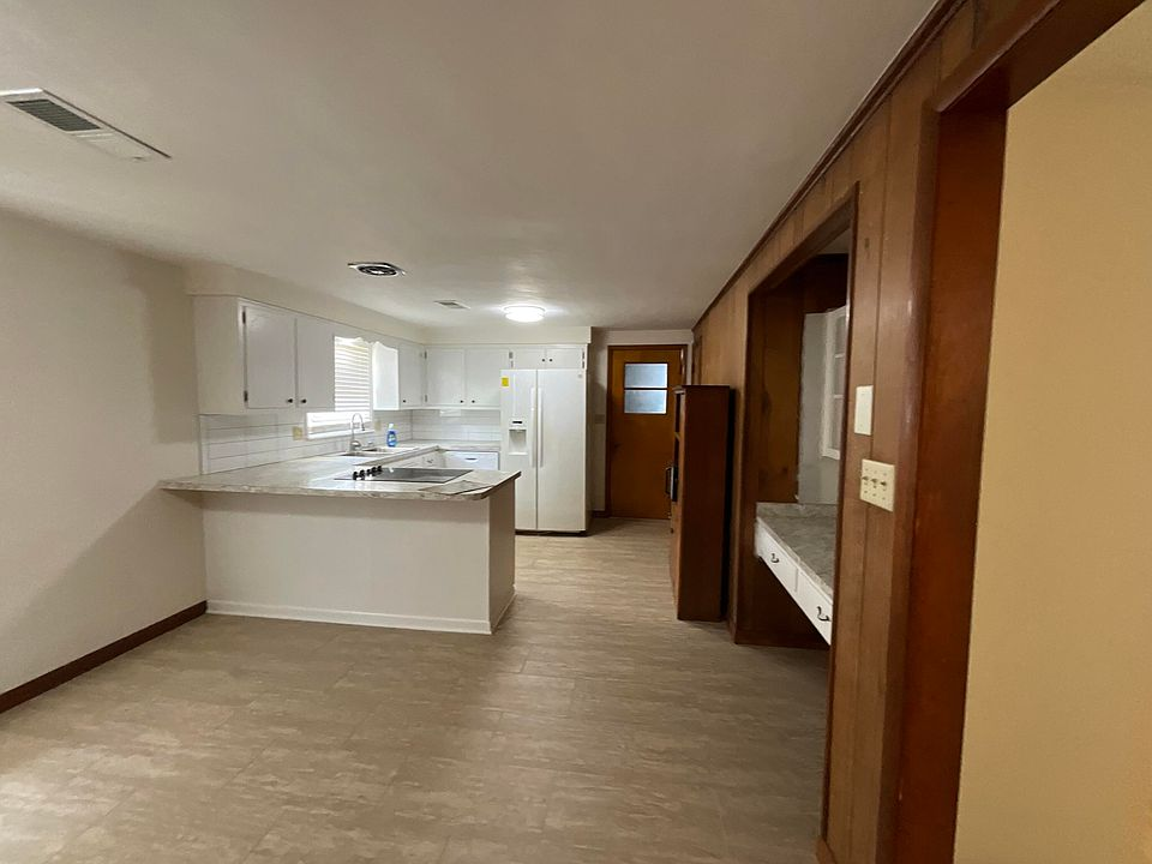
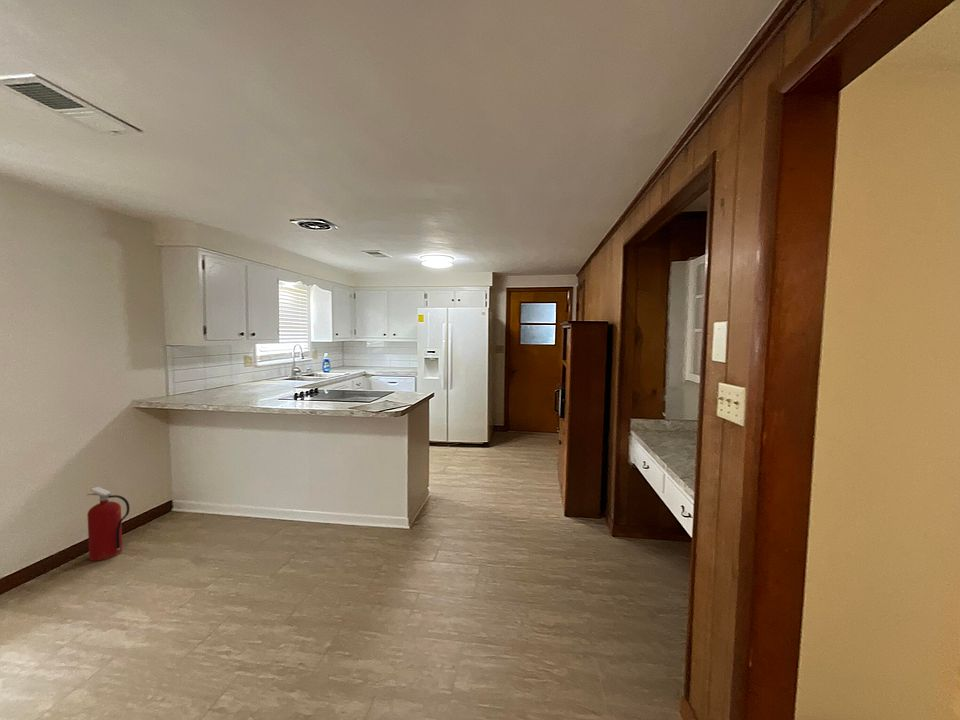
+ fire extinguisher [86,486,131,562]
